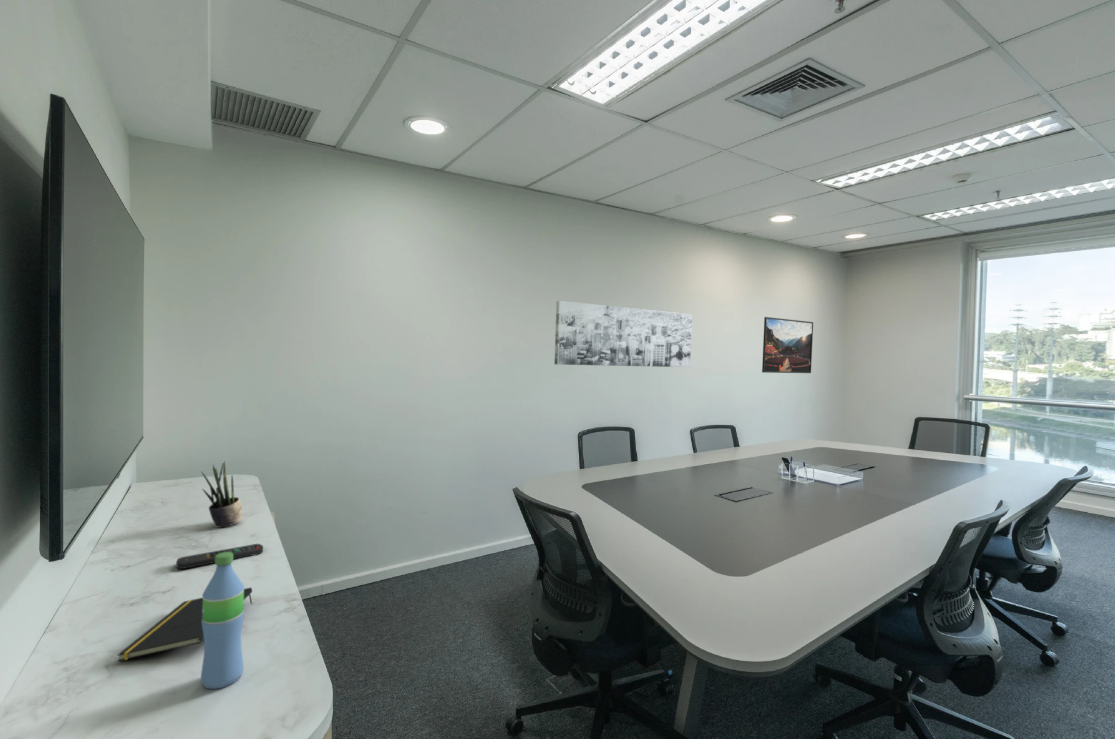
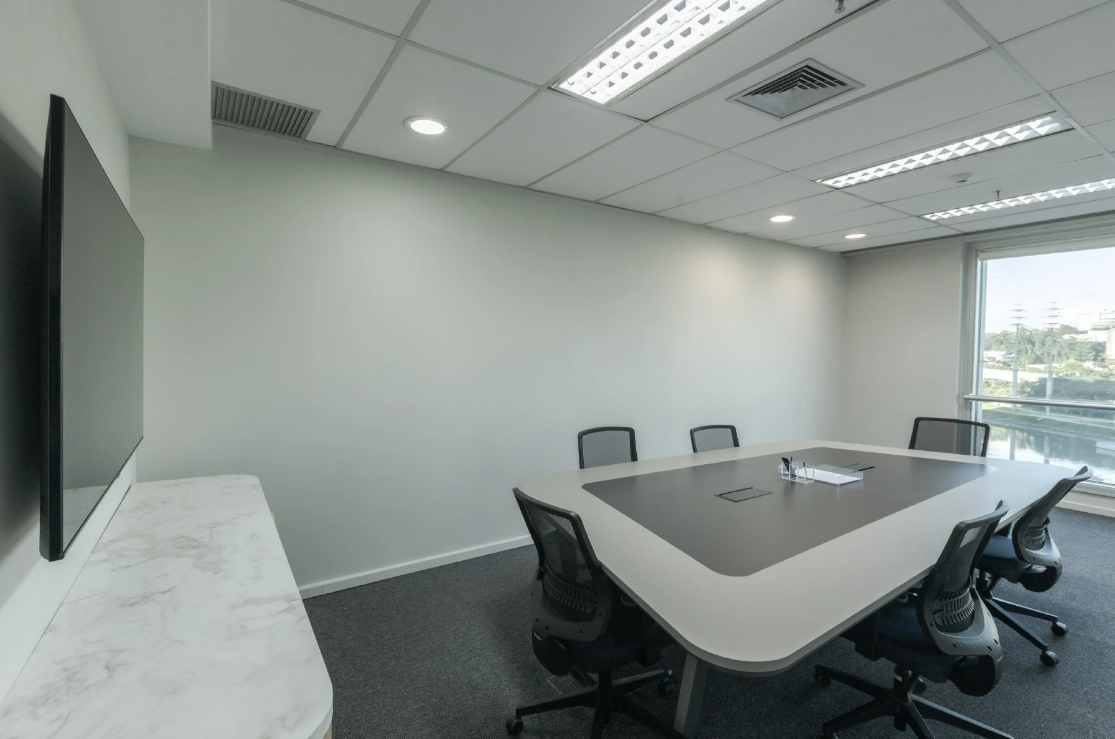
- remote control [175,543,264,570]
- potted plant [200,460,243,528]
- water bottle [200,552,245,690]
- wall art [554,300,693,368]
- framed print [761,316,814,374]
- notepad [116,586,253,662]
